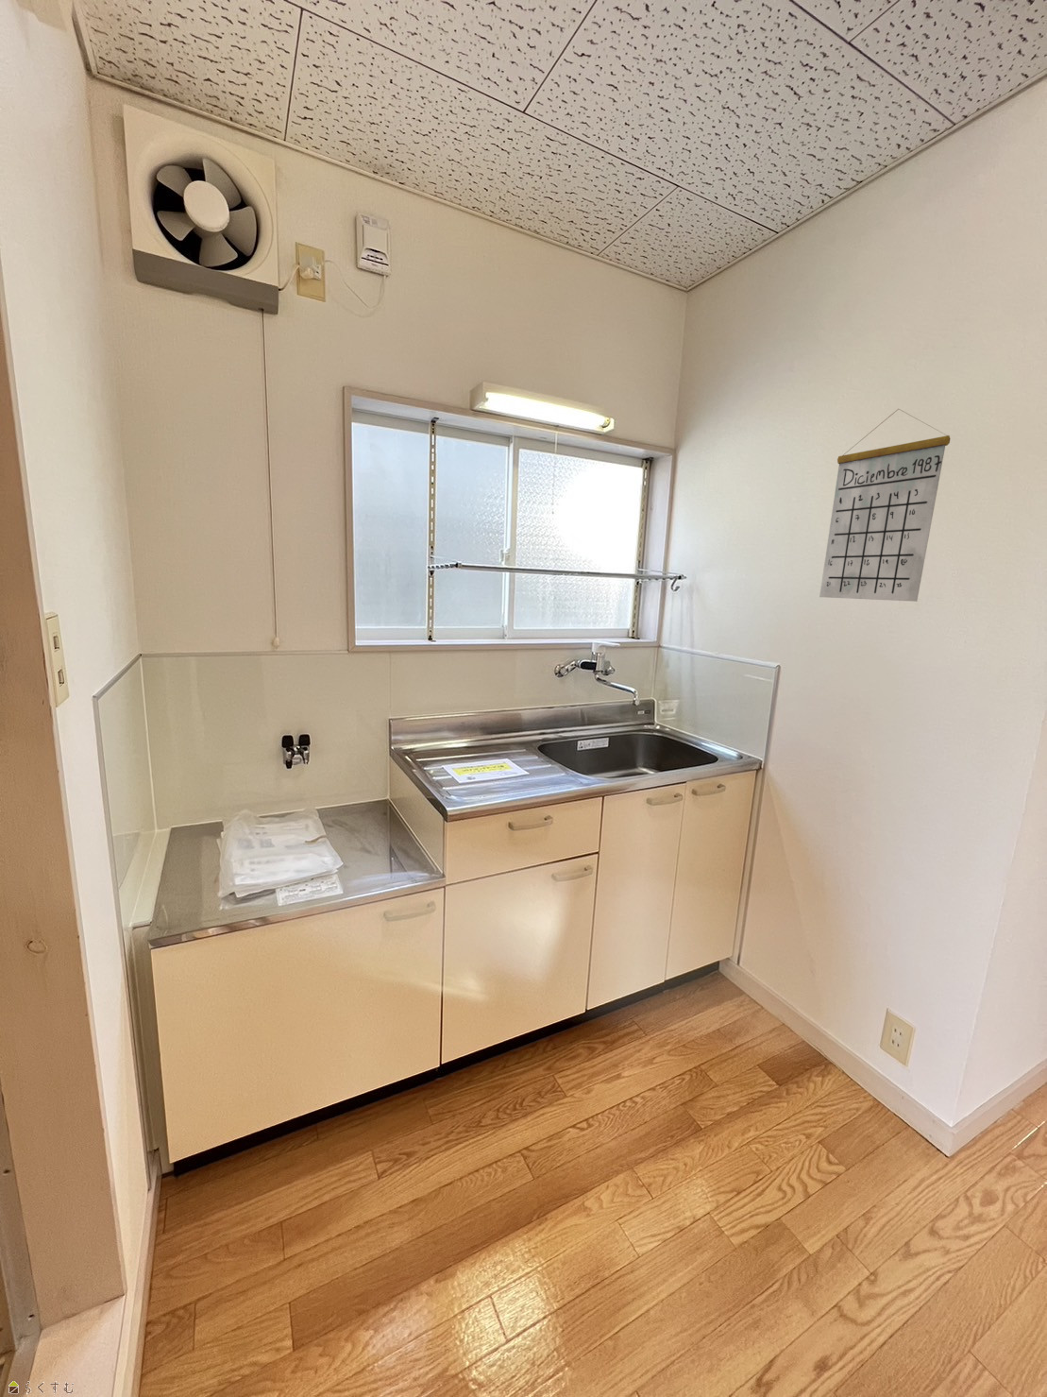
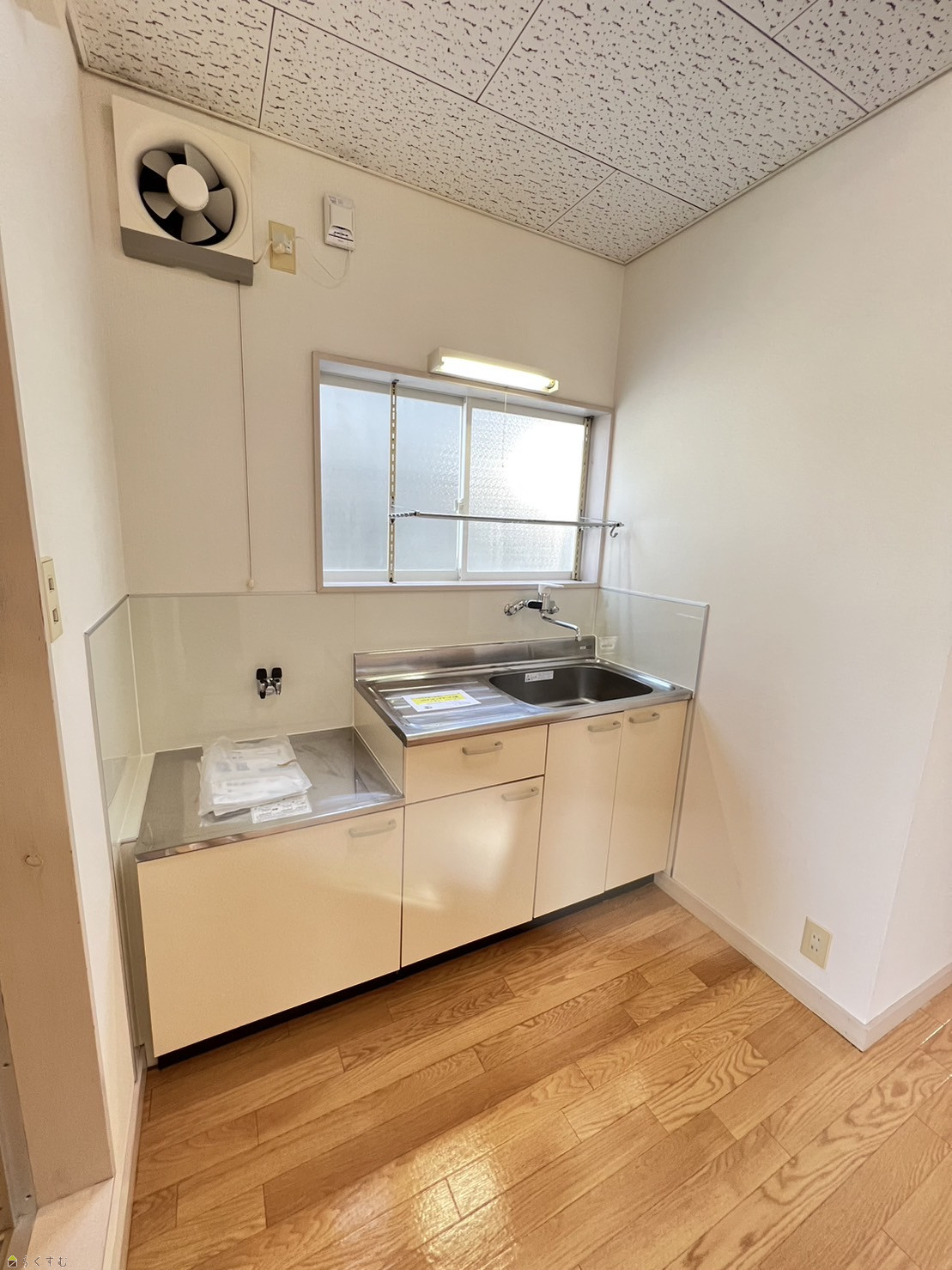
- calendar [818,408,951,603]
